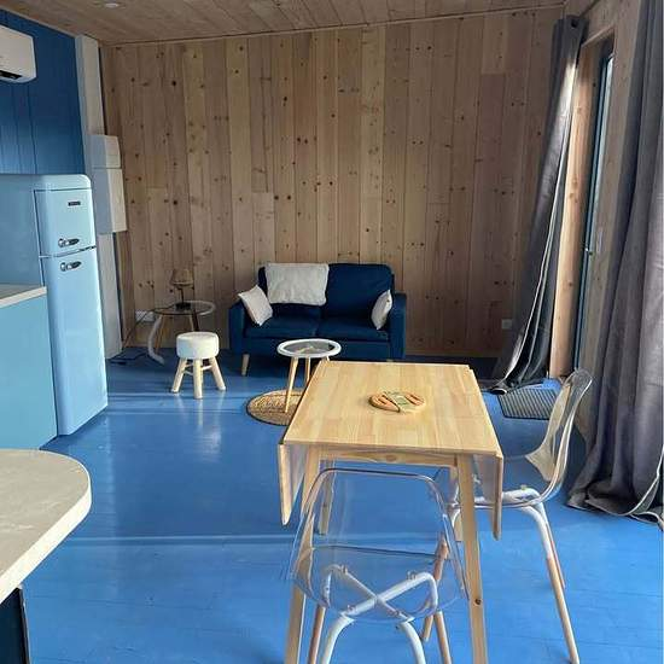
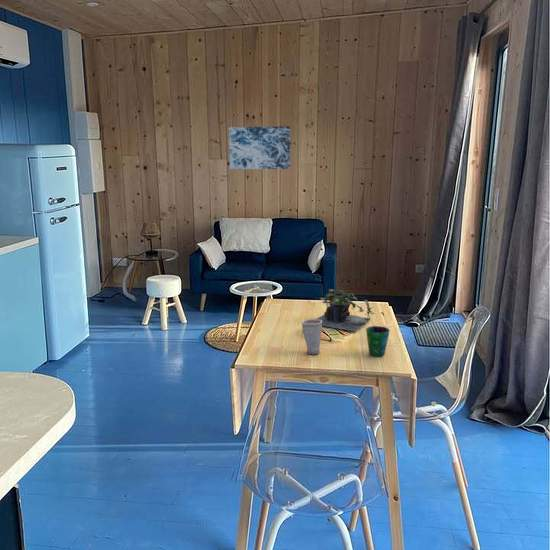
+ wall art [228,125,291,170]
+ cup [301,318,323,355]
+ cup [365,325,391,357]
+ plant [315,288,385,332]
